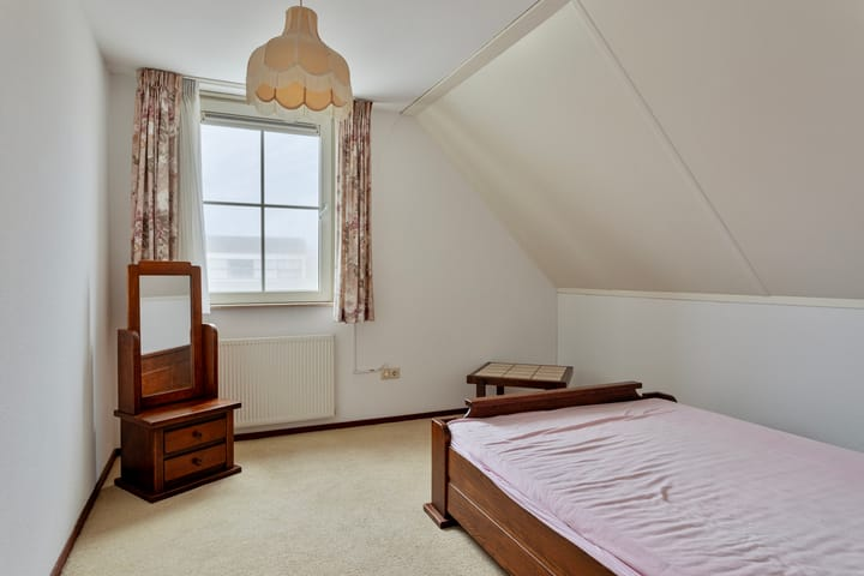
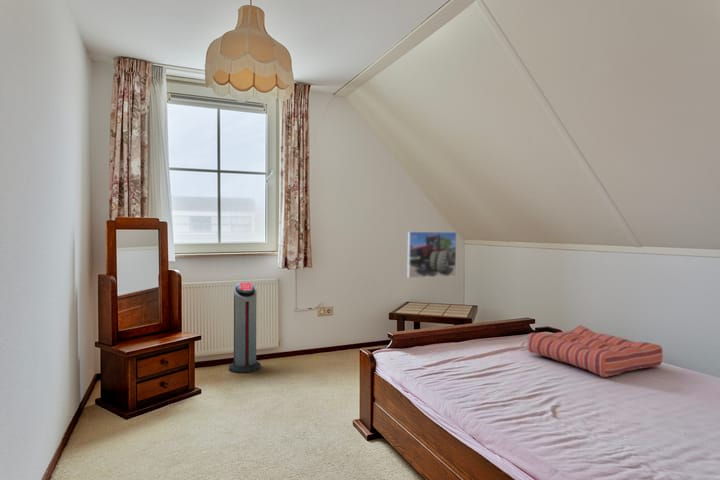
+ air purifier [228,281,262,374]
+ seat cushion [526,324,664,378]
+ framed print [406,231,458,279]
